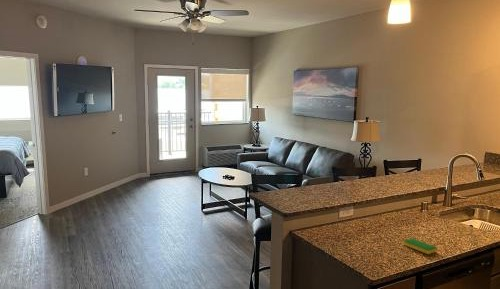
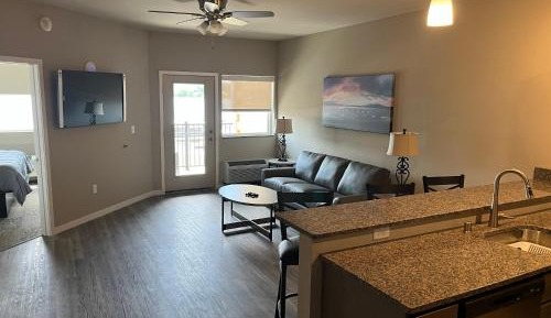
- dish sponge [402,237,438,255]
